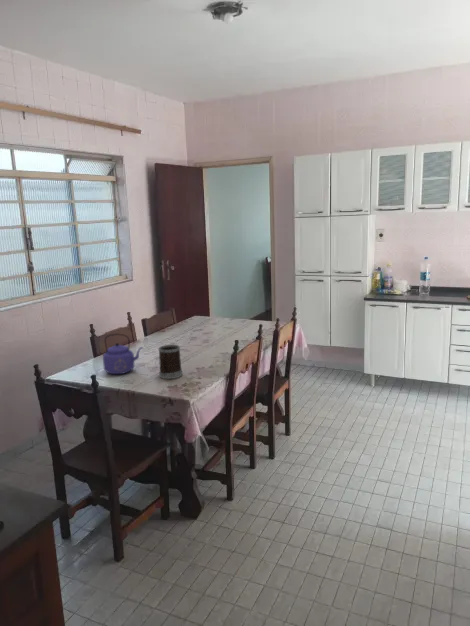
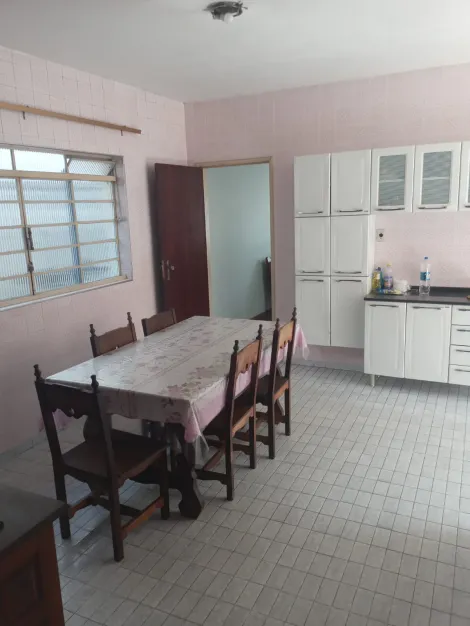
- mug [158,344,184,380]
- kettle [102,333,144,375]
